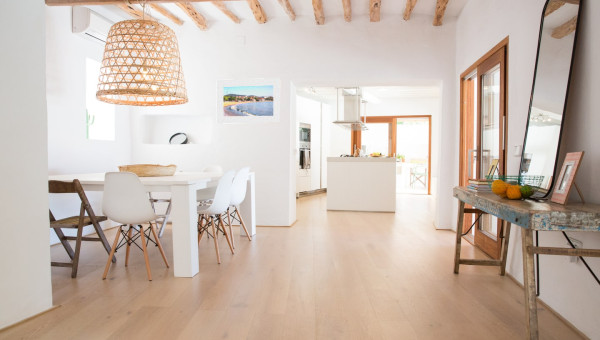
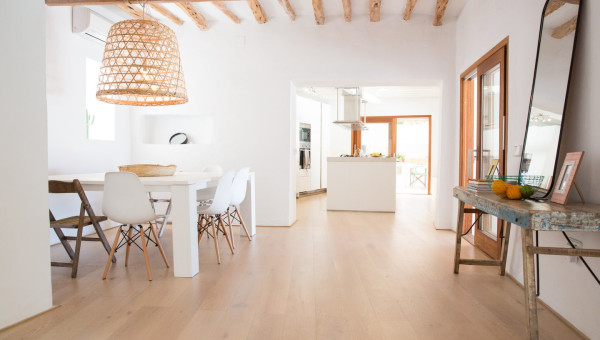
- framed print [216,77,281,125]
